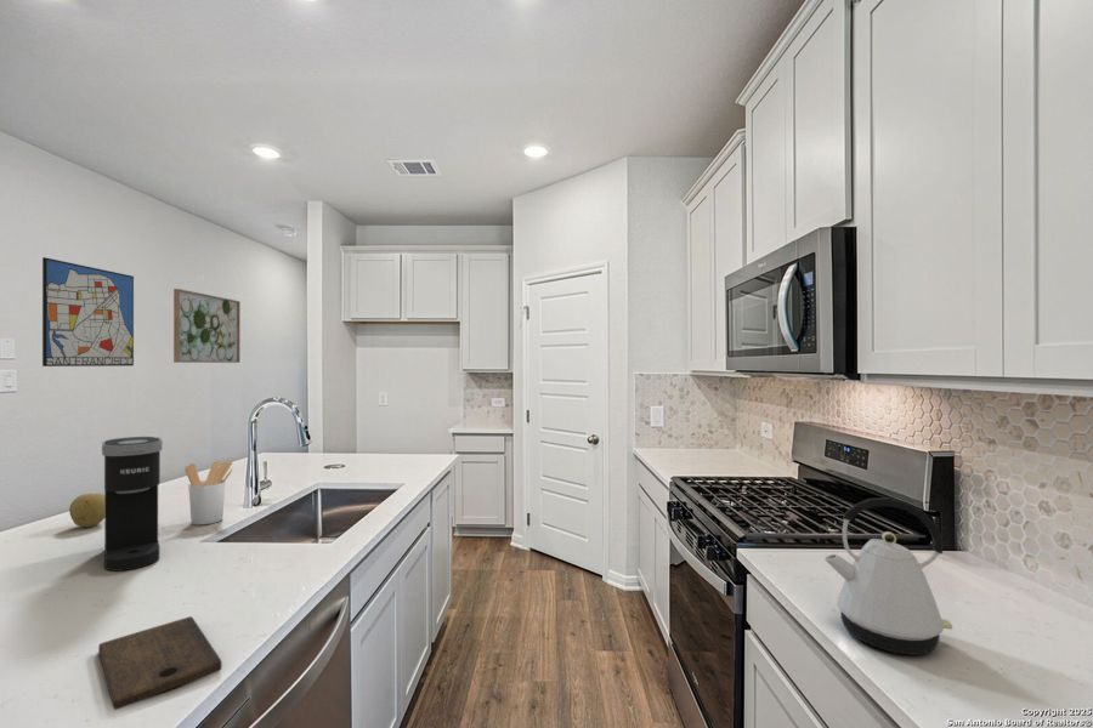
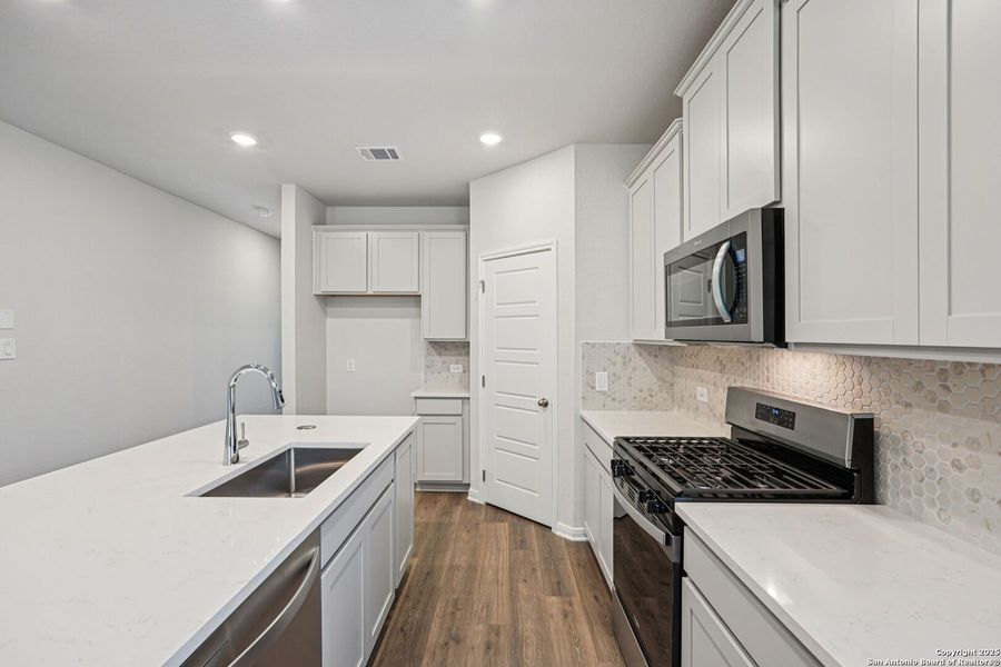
- kettle [823,496,953,656]
- wall art [172,288,242,364]
- cutting board [97,615,222,711]
- utensil holder [183,460,233,527]
- fruit [68,493,104,528]
- coffee maker [101,436,164,573]
- wall art [41,256,135,368]
